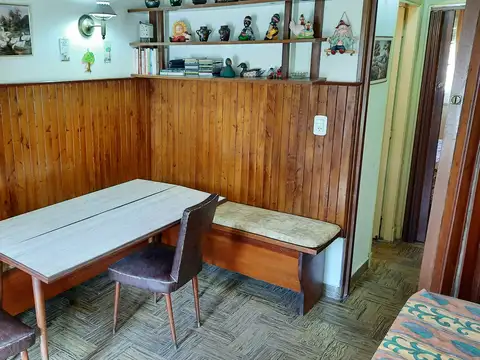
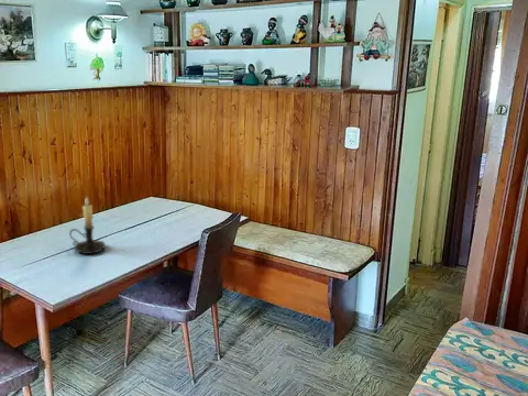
+ candle holder [68,196,107,255]
